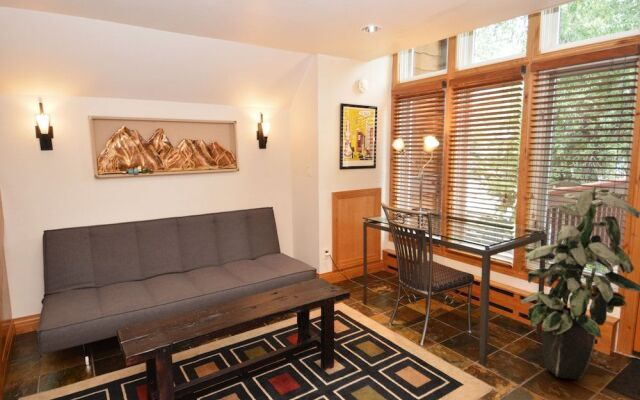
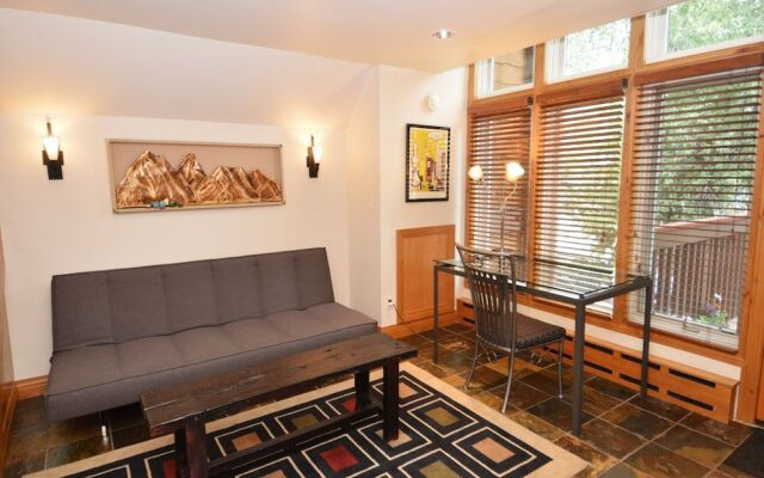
- indoor plant [520,180,640,381]
